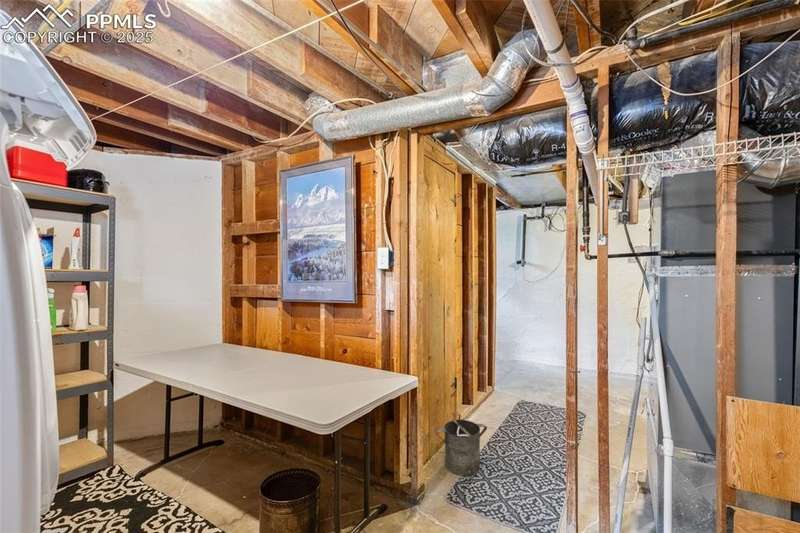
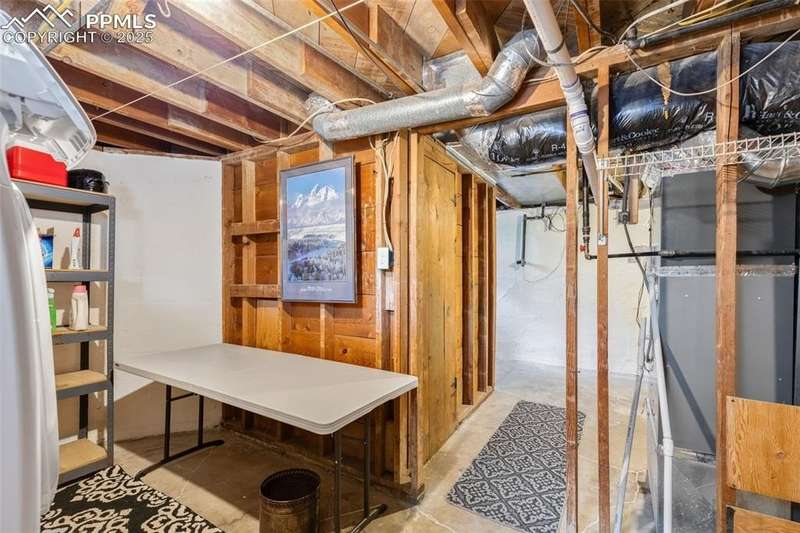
- bucket [435,413,488,477]
